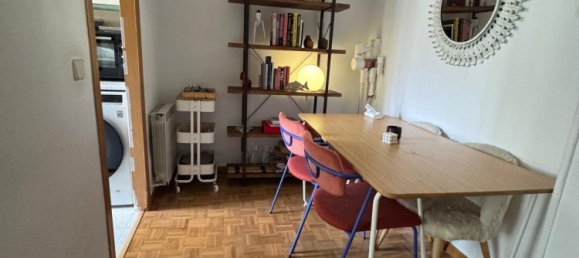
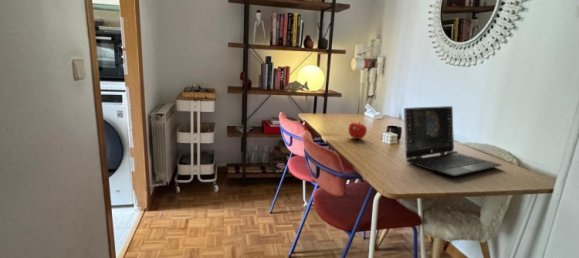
+ fruit [348,121,368,140]
+ laptop [403,105,502,177]
